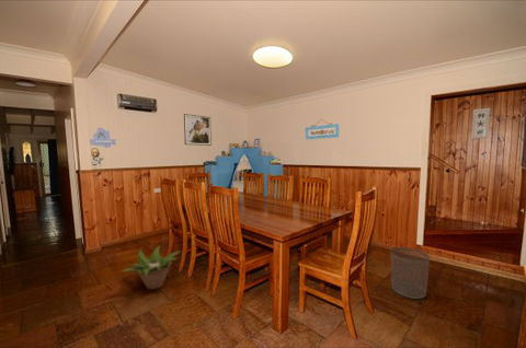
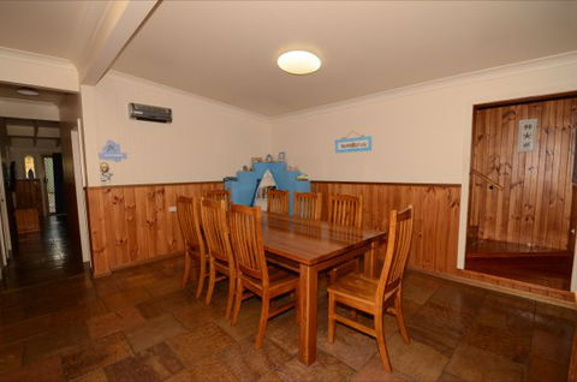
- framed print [183,113,213,147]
- decorative plant [121,245,181,290]
- waste bin [390,246,431,300]
